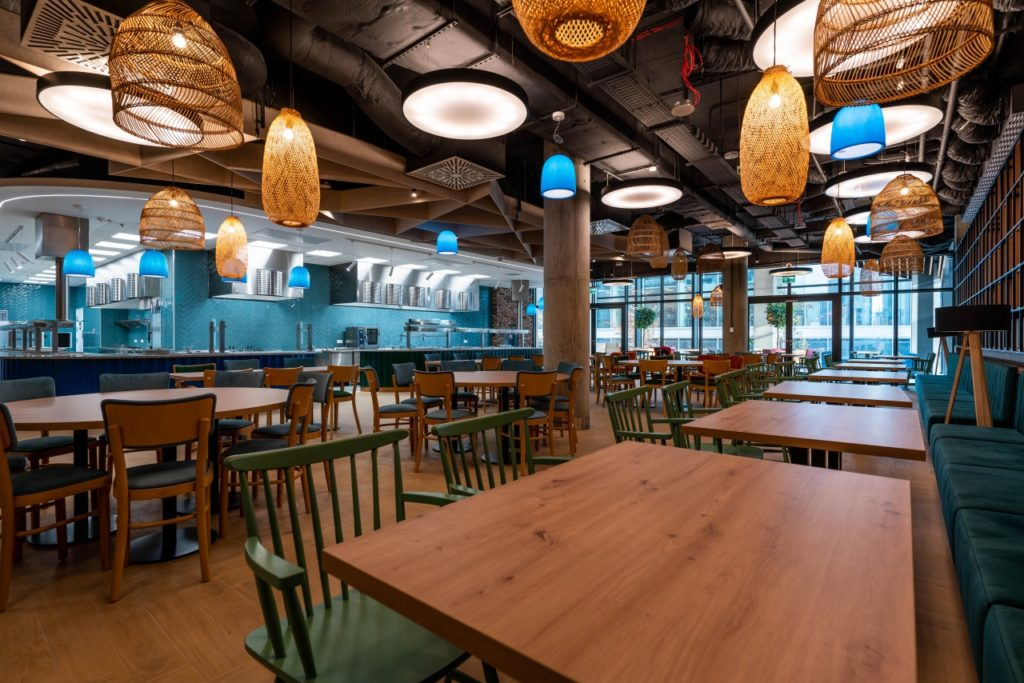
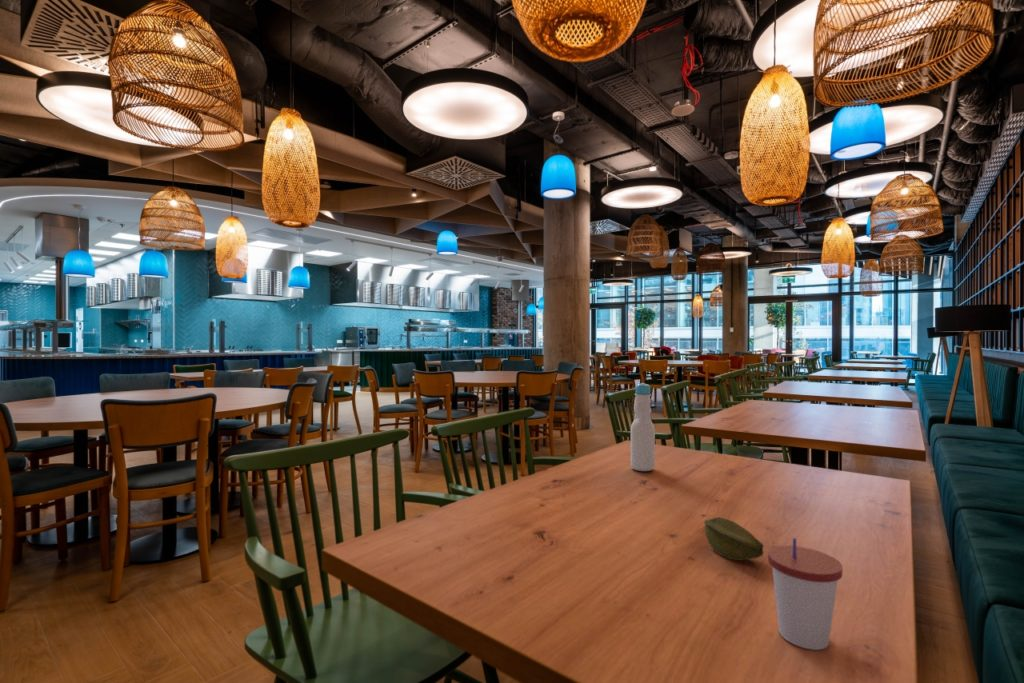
+ bottle [630,382,656,472]
+ cup [767,537,843,651]
+ fruit [703,516,764,561]
